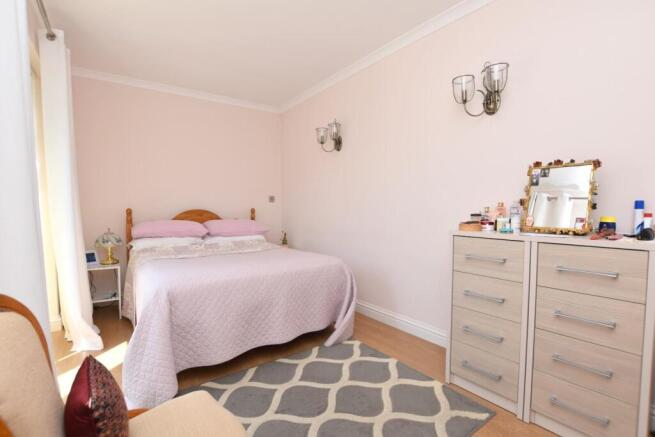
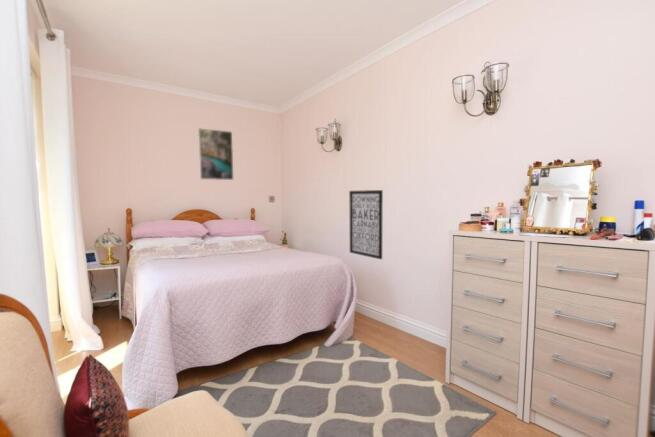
+ wall art [348,189,384,260]
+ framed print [197,127,234,181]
